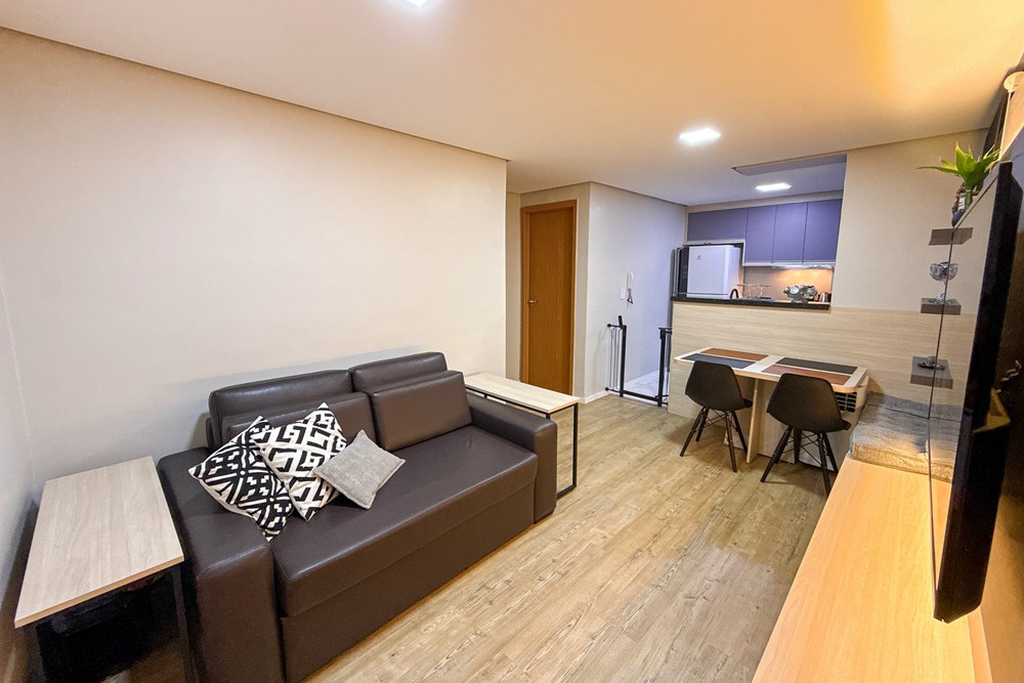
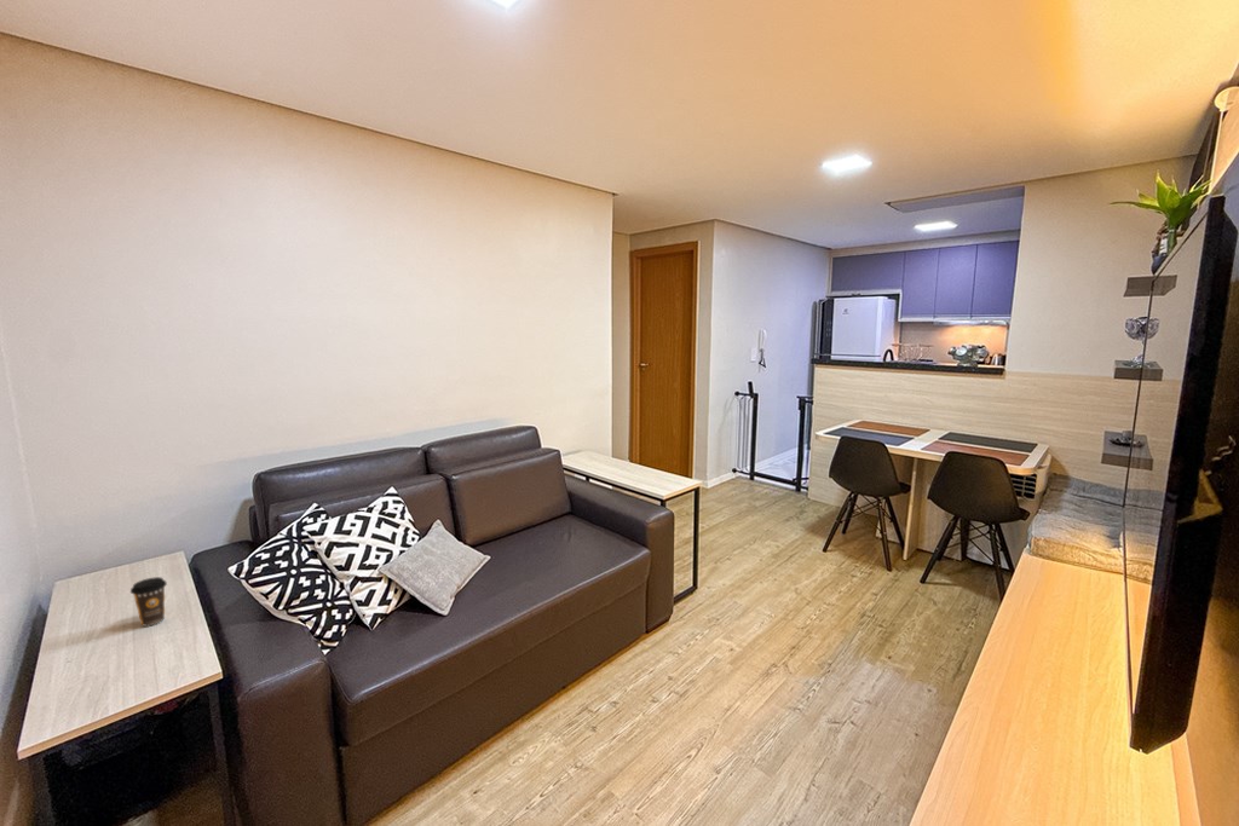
+ coffee cup [129,576,168,628]
